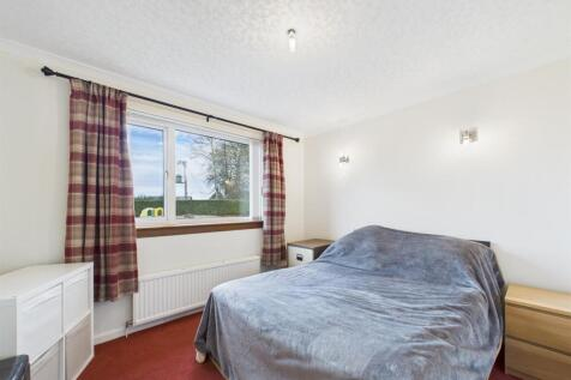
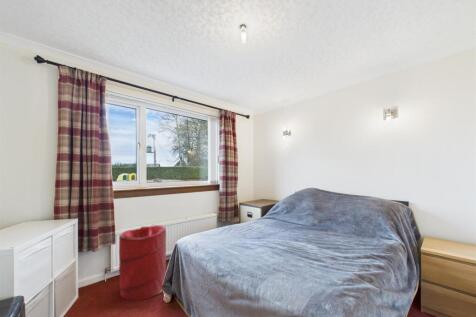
+ laundry hamper [118,224,167,302]
